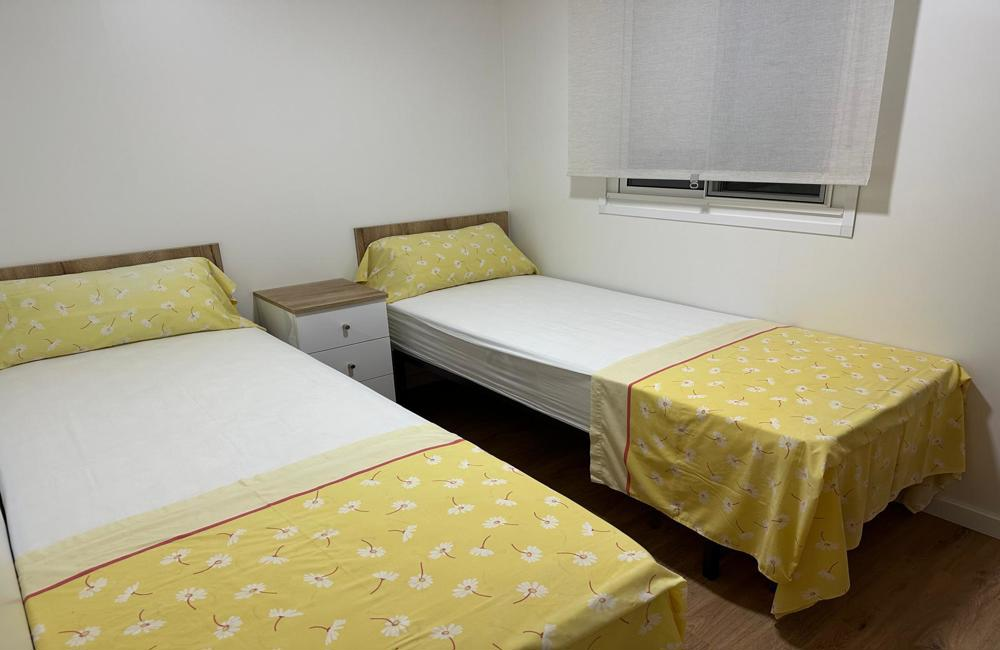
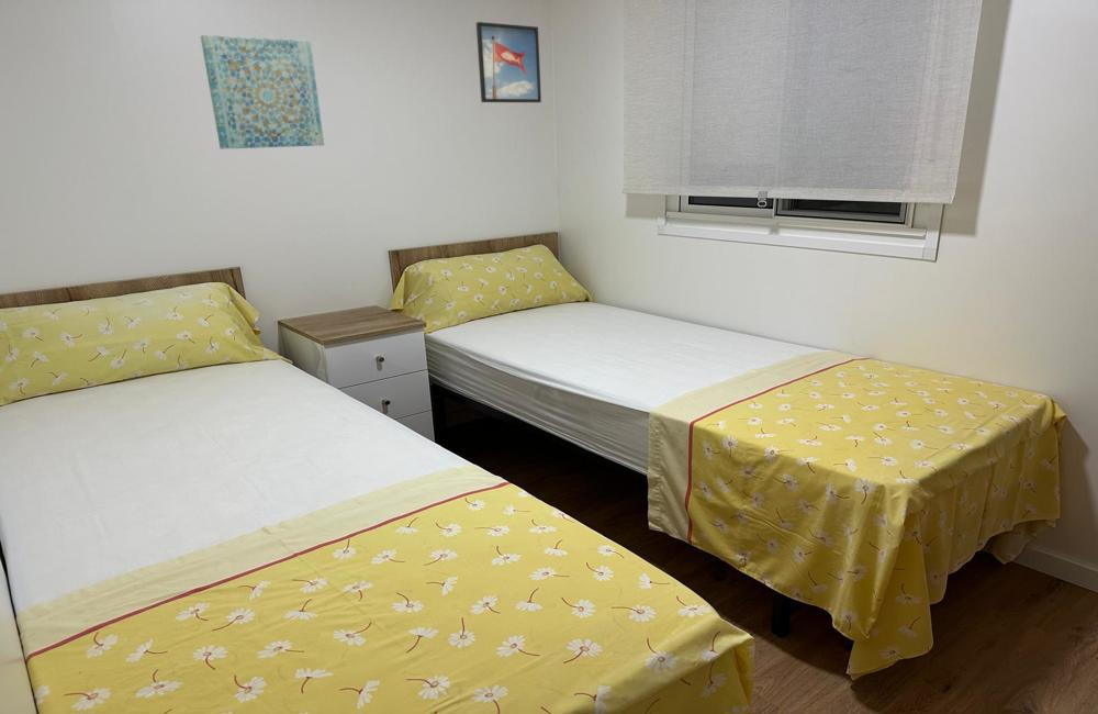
+ wall art [200,34,325,150]
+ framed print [475,21,542,103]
